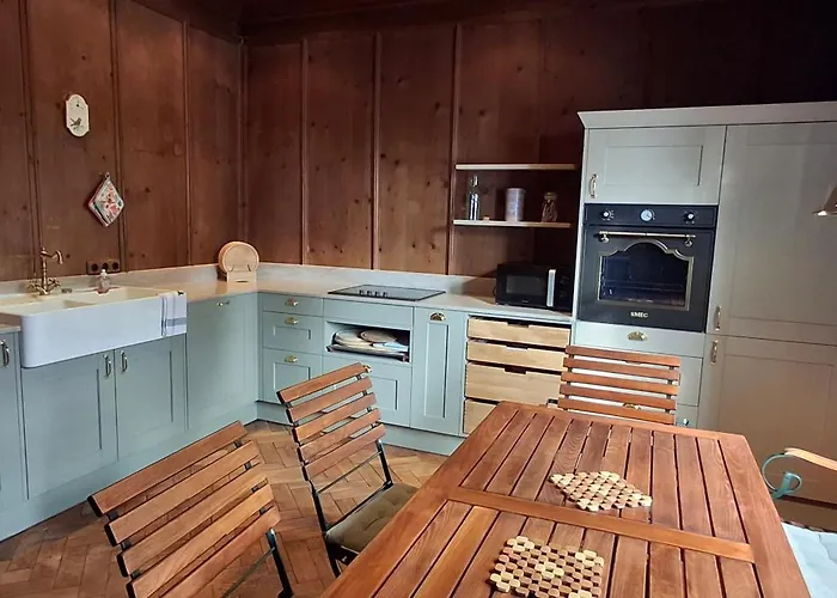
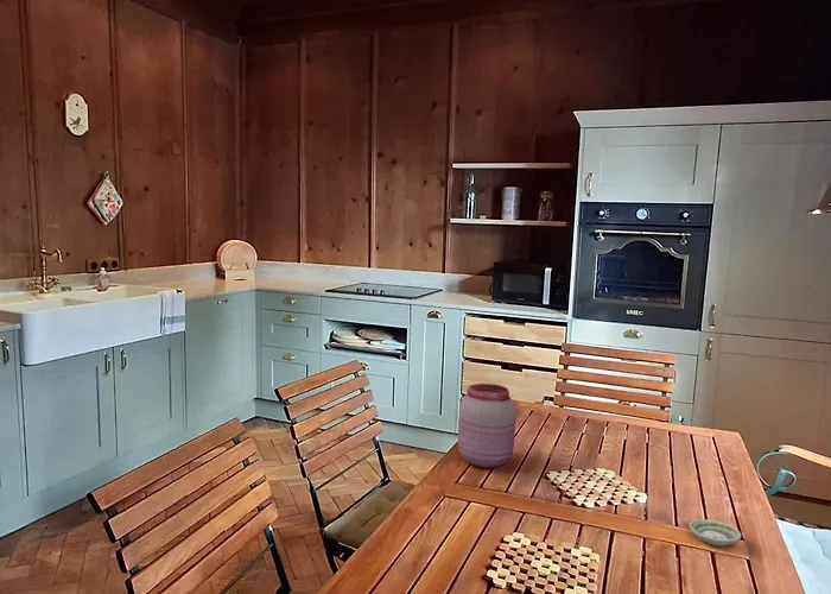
+ saucer [689,518,742,548]
+ jar [457,383,516,469]
